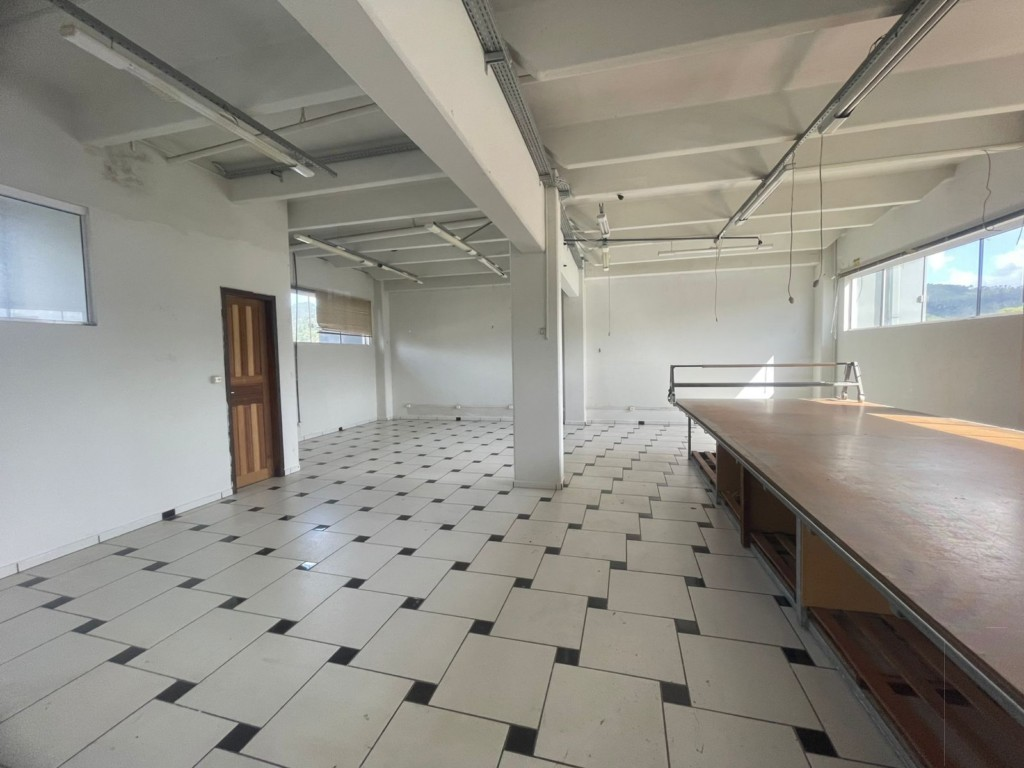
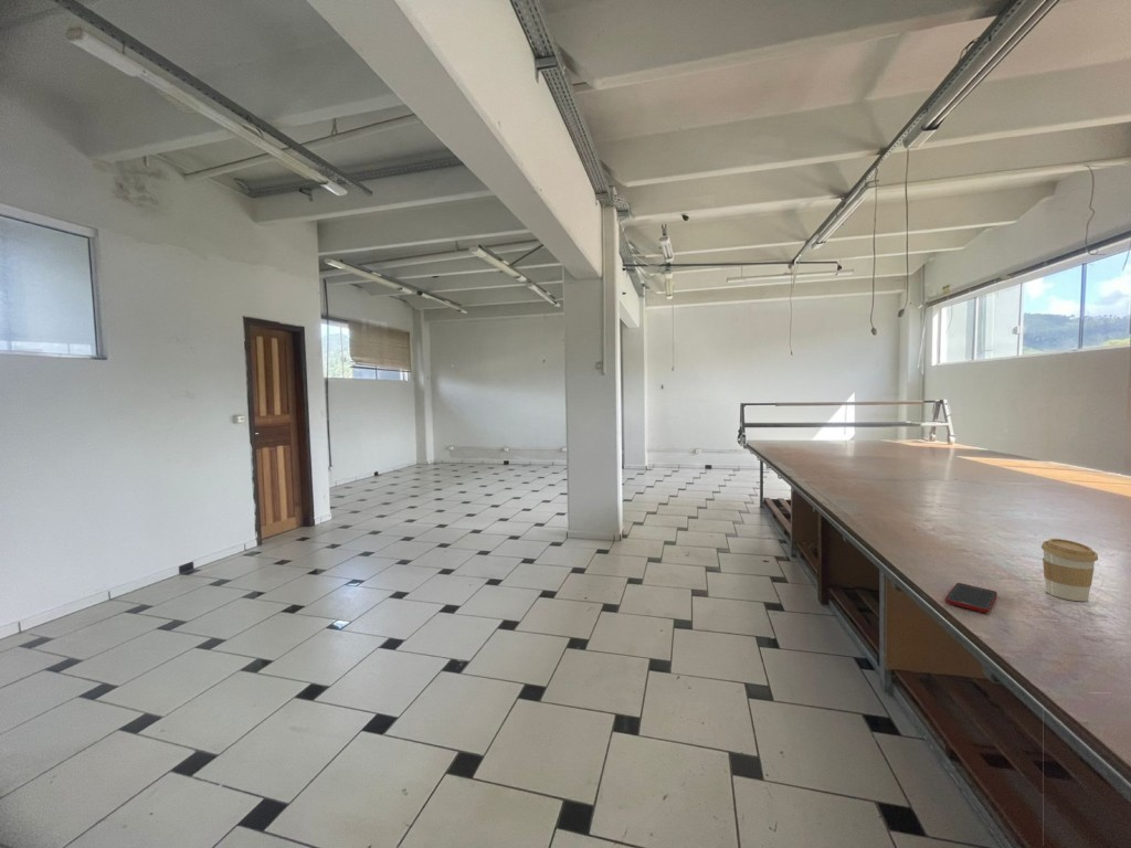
+ cell phone [944,582,998,614]
+ coffee cup [1040,538,1099,602]
